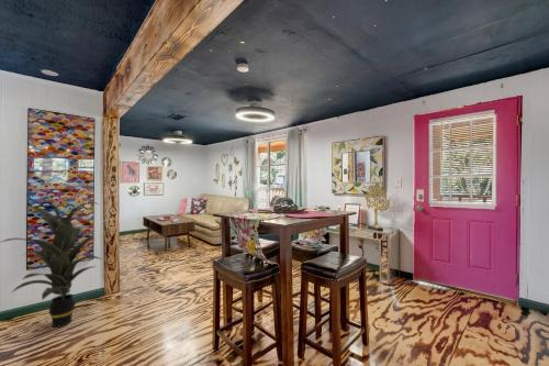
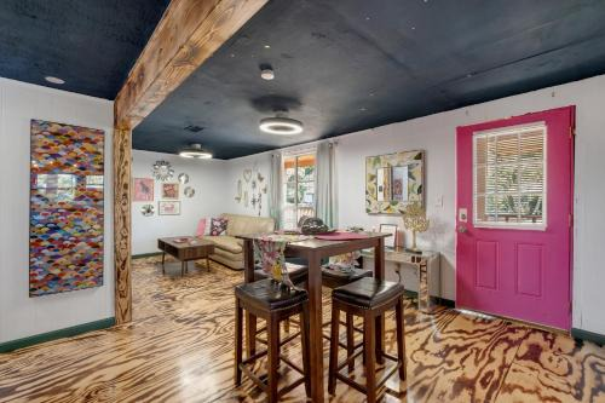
- indoor plant [1,197,103,329]
